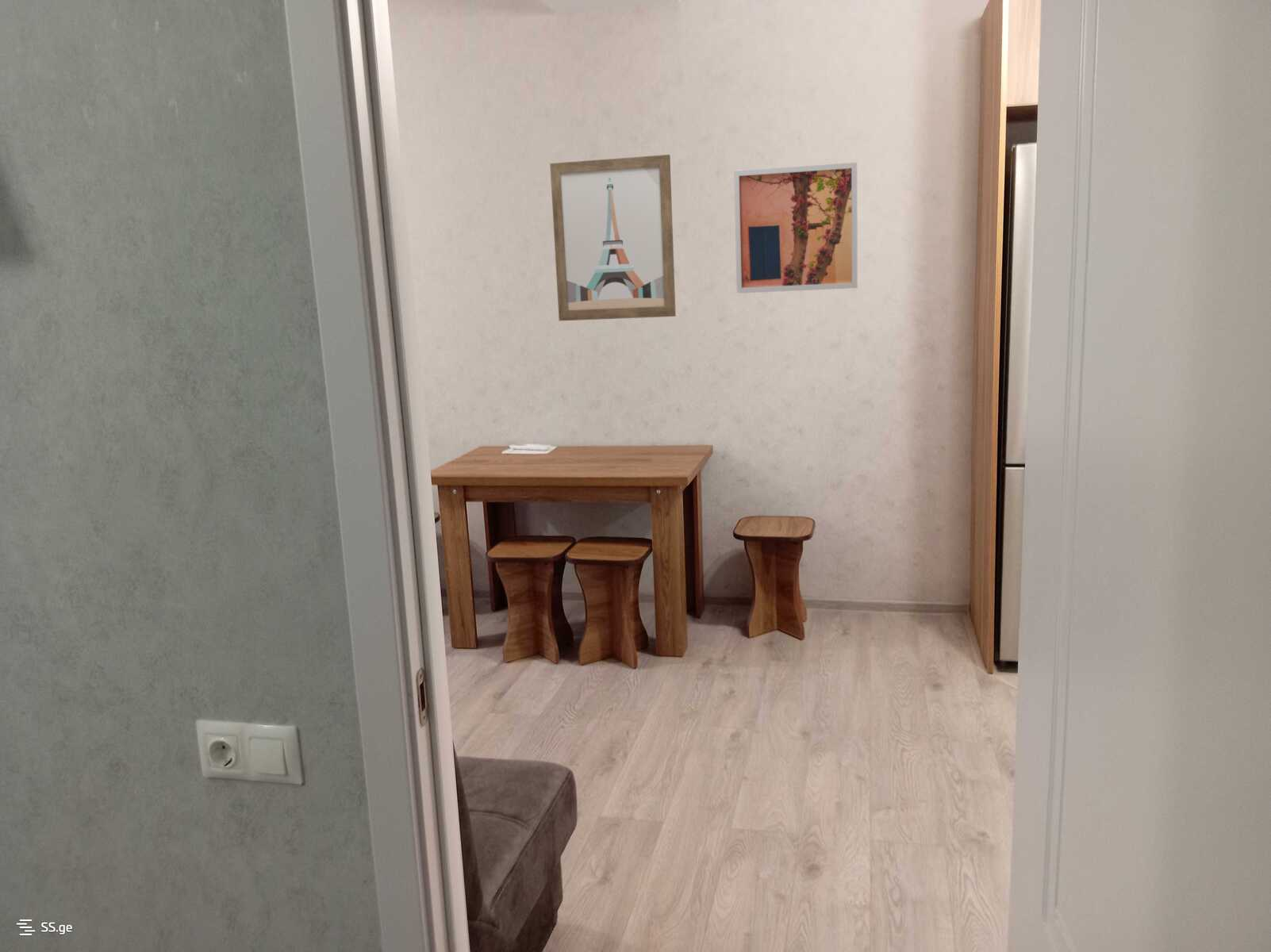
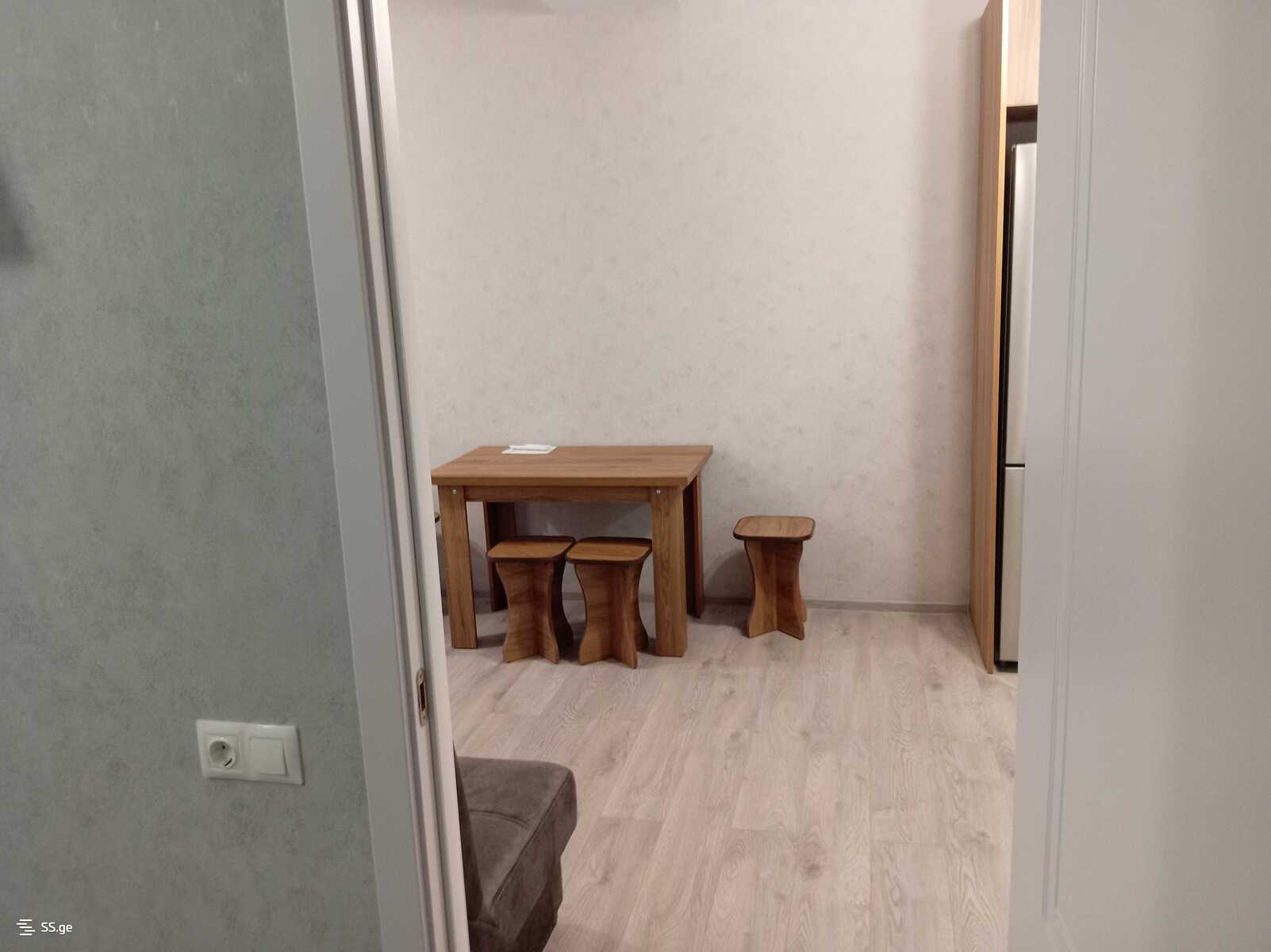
- wall art [733,162,858,294]
- wall art [549,154,677,321]
